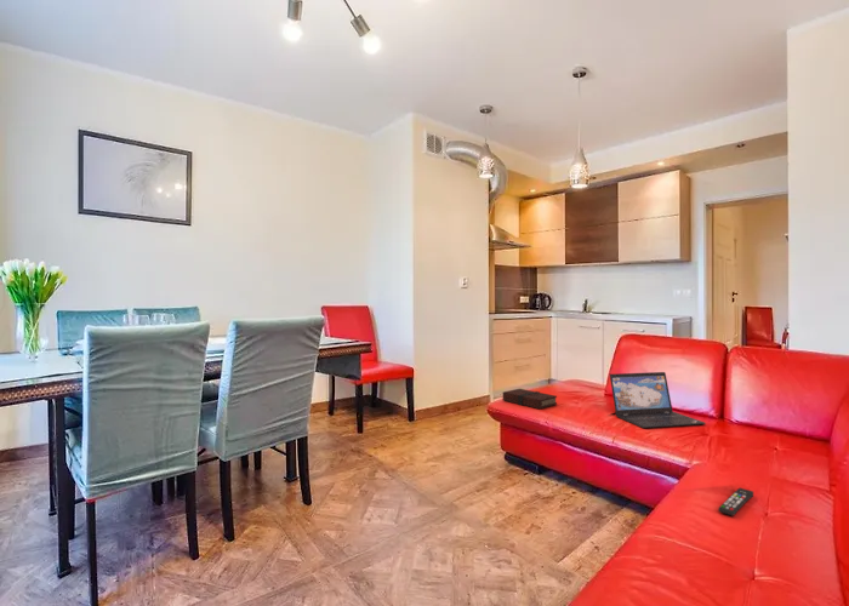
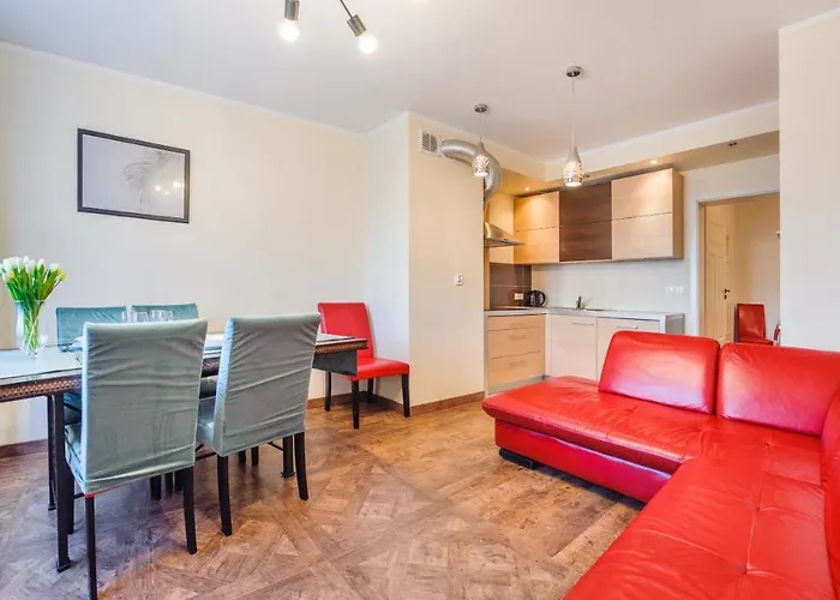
- laptop [609,371,707,429]
- remote control [717,487,754,518]
- book [502,388,558,410]
